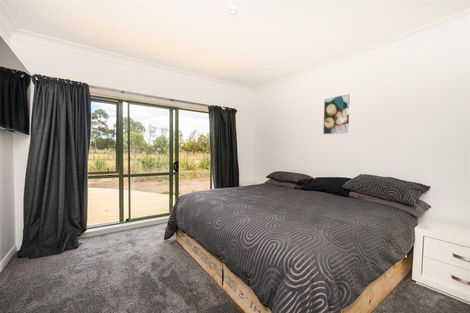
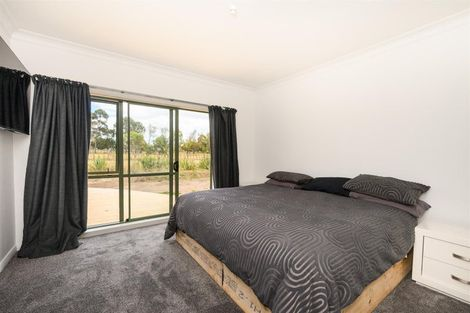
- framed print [322,93,352,135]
